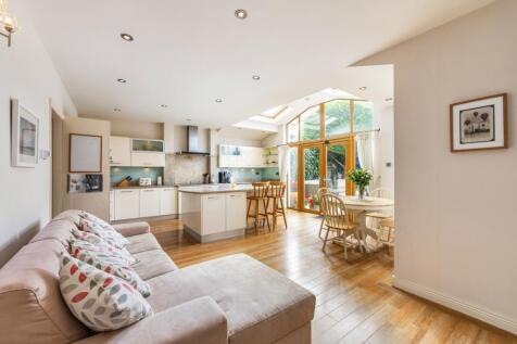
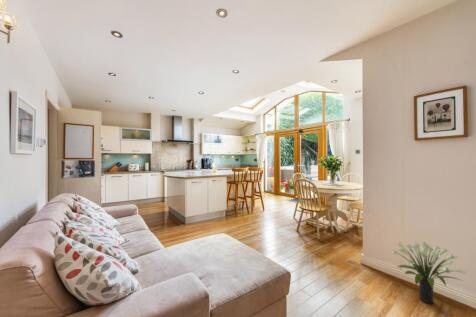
+ potted plant [391,241,469,305]
